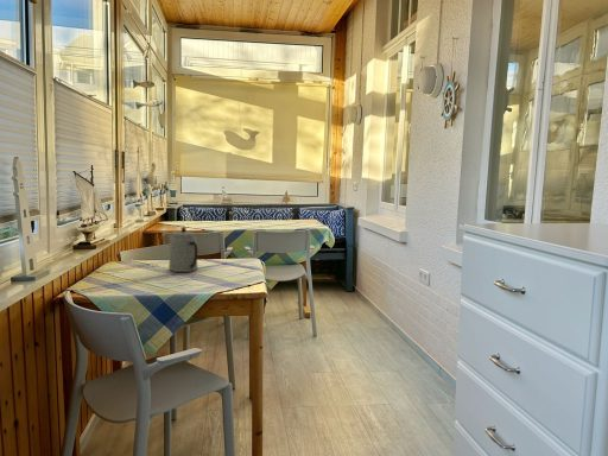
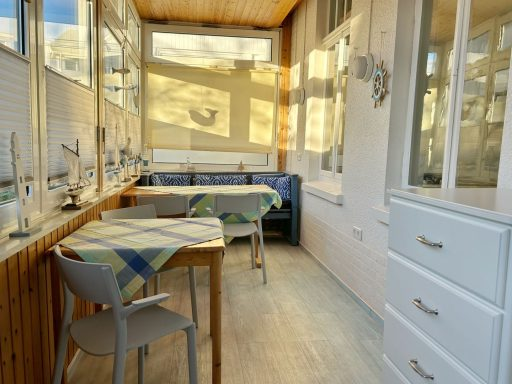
- teapot [167,226,198,273]
